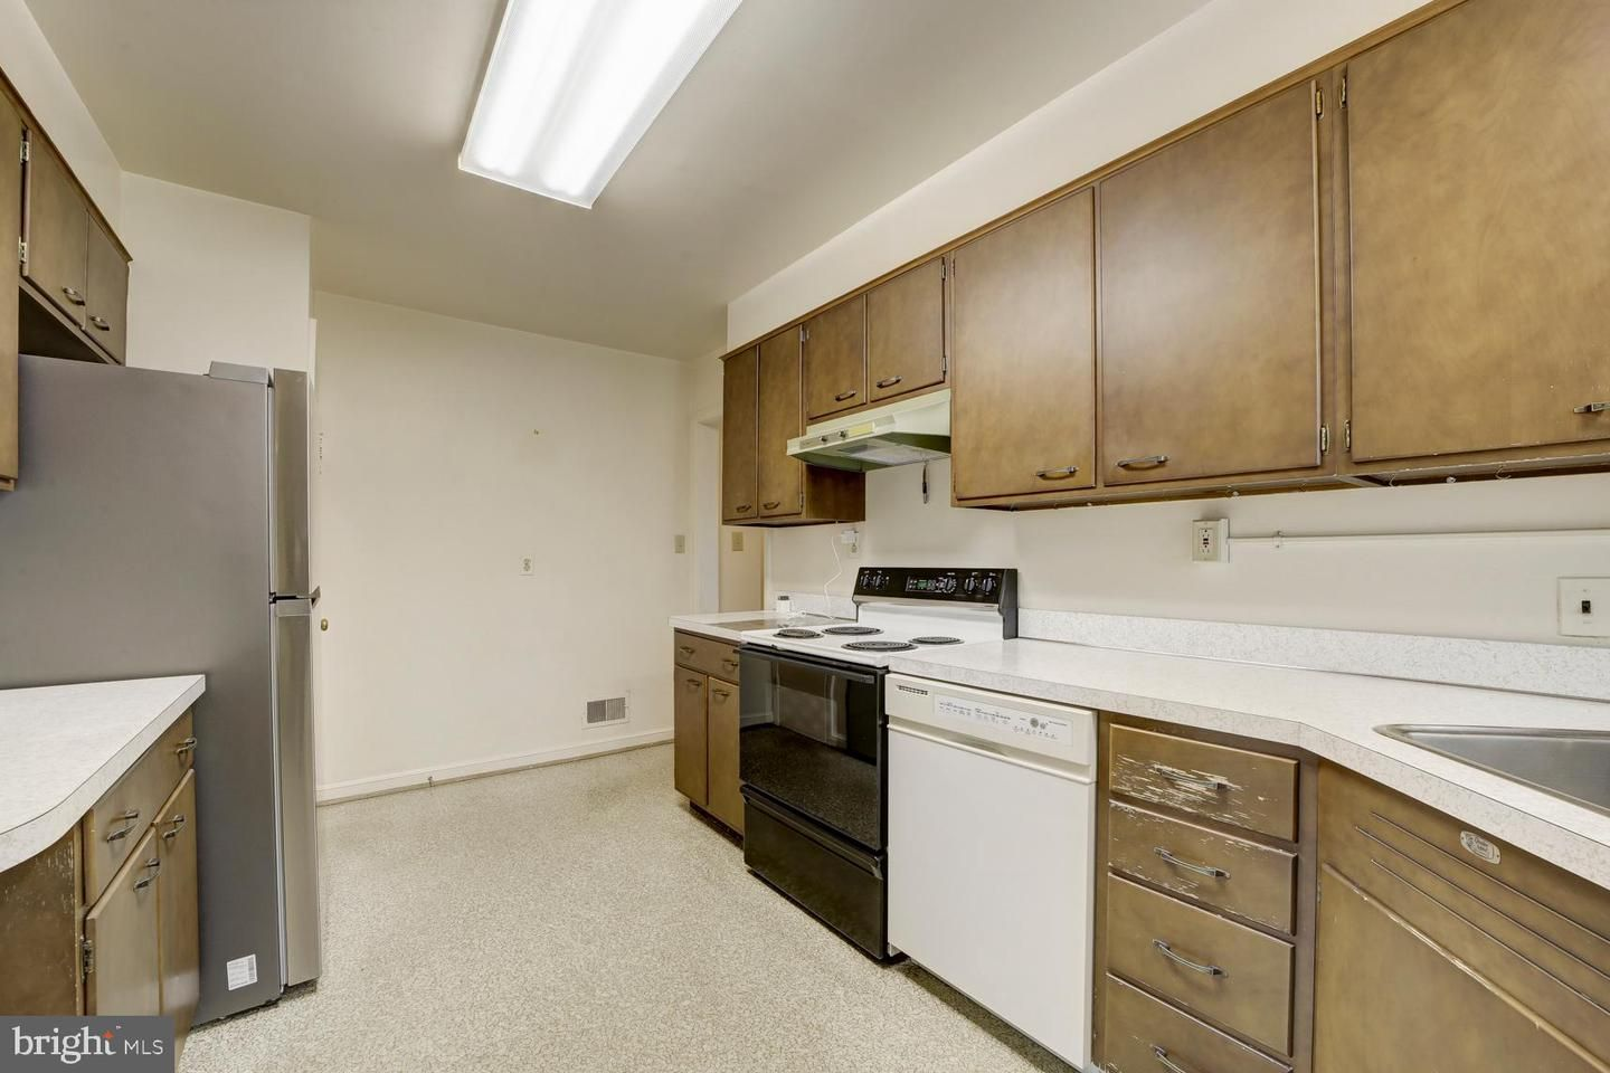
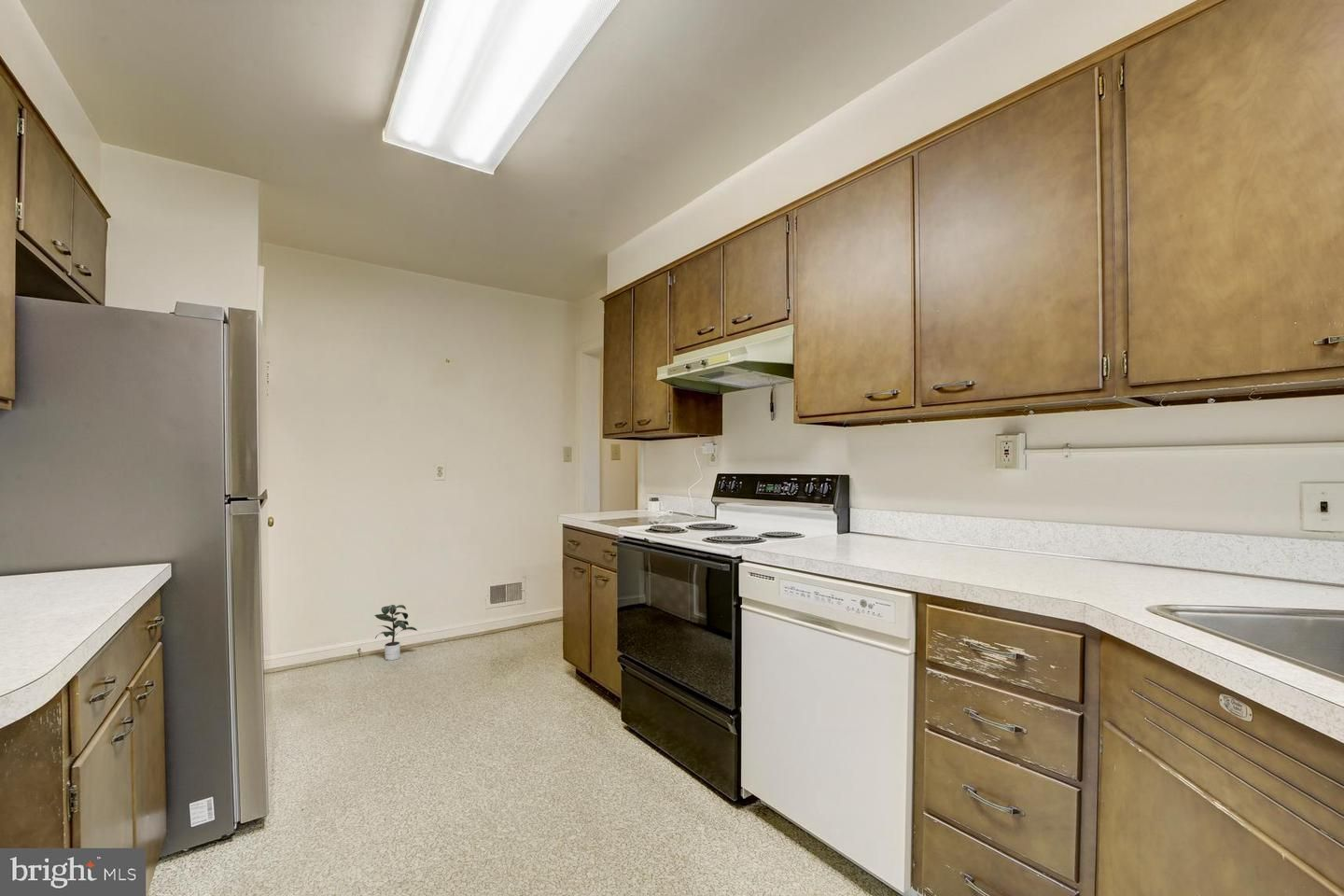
+ potted plant [373,604,418,662]
